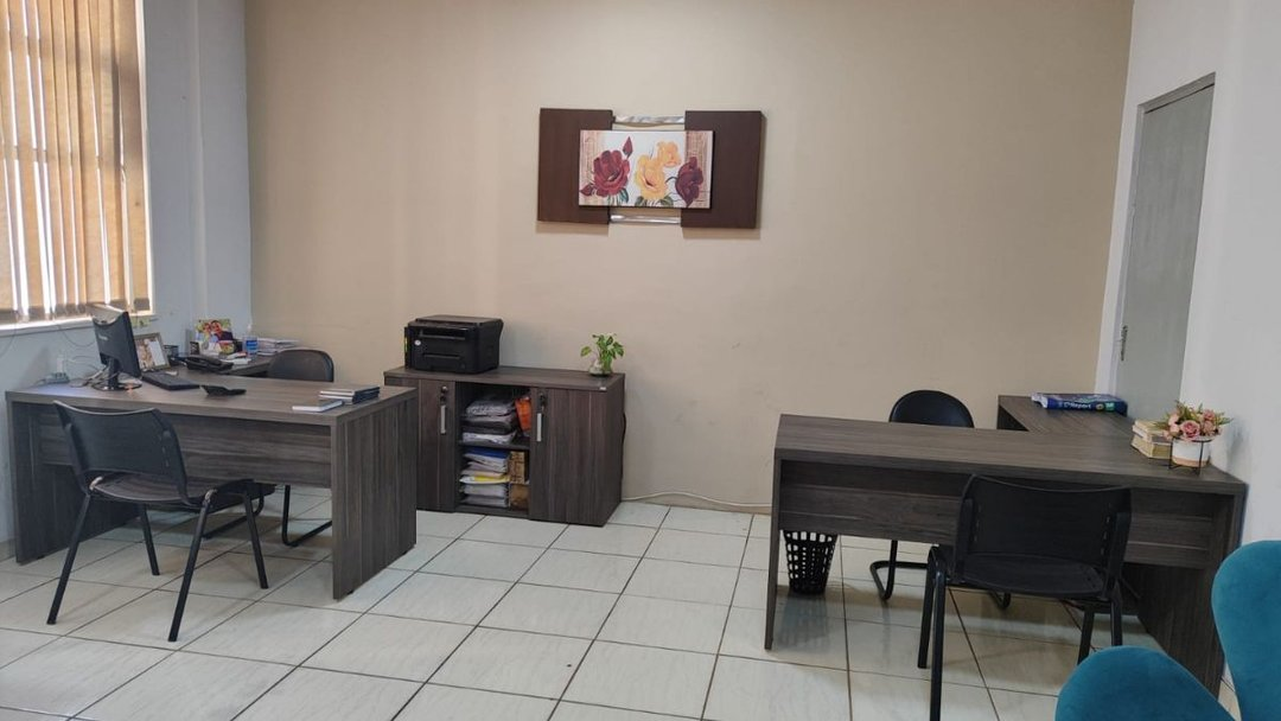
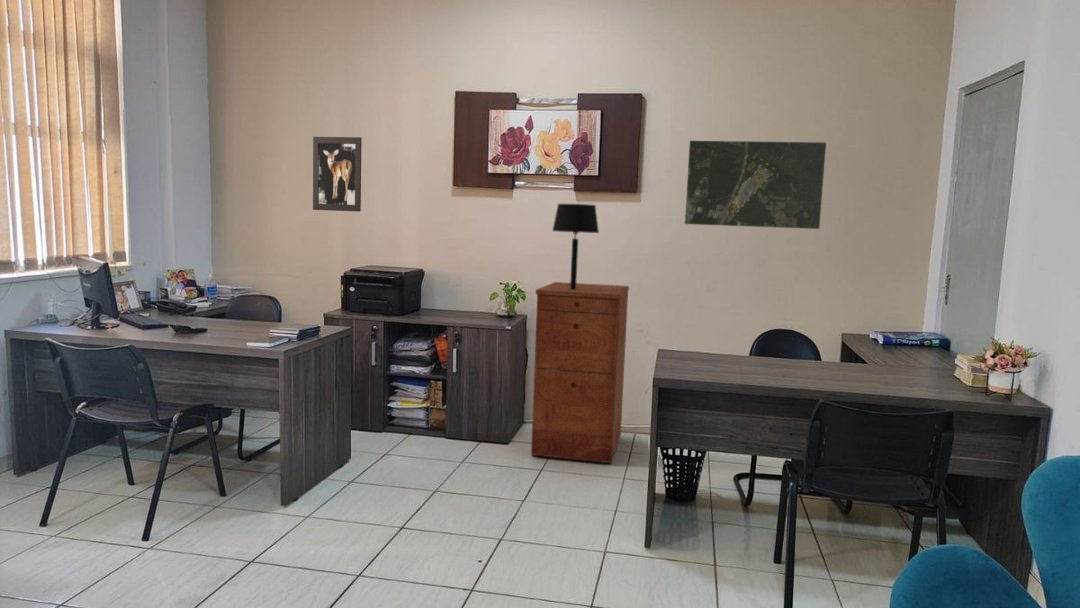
+ filing cabinet [530,281,630,464]
+ table lamp [551,203,600,290]
+ map [684,140,827,230]
+ wall art [312,136,362,213]
